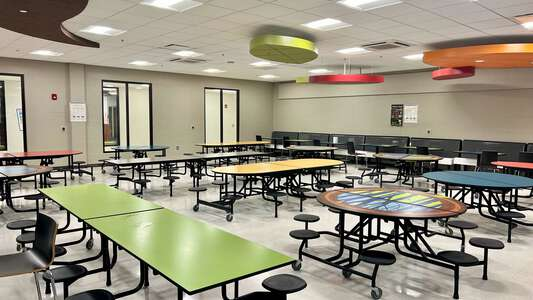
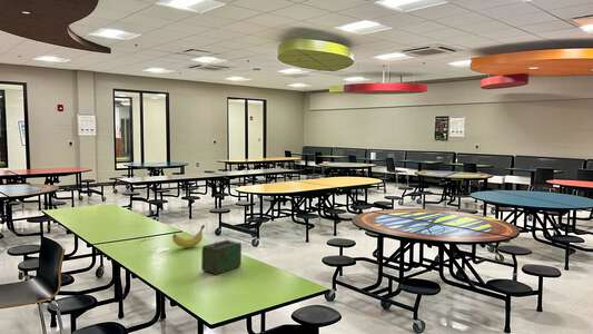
+ lunch box [200,238,243,276]
+ banana [171,224,206,249]
